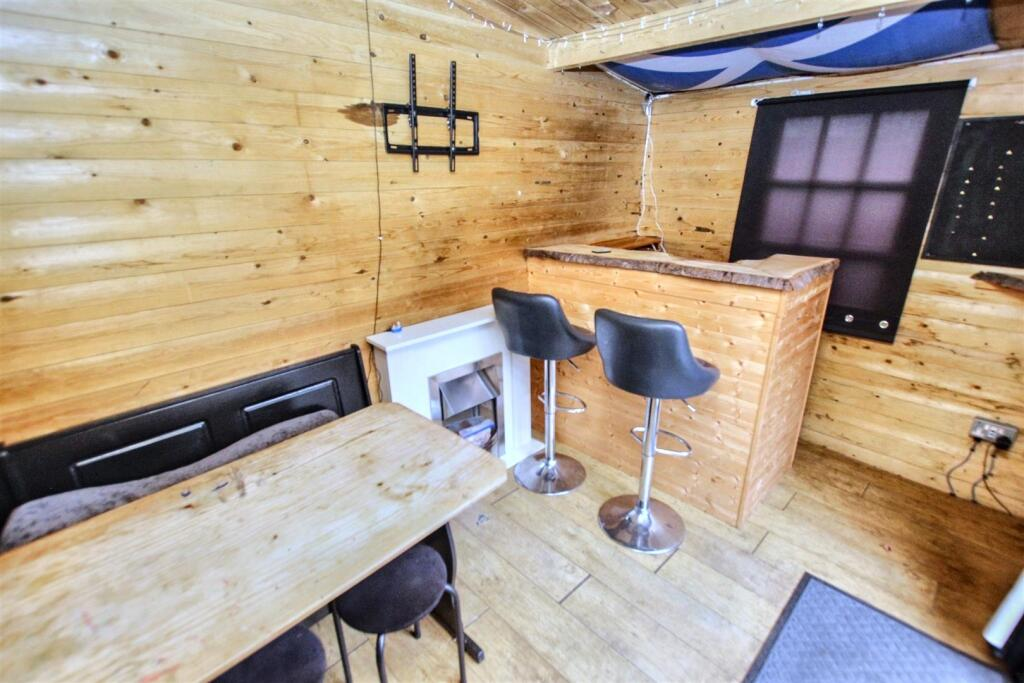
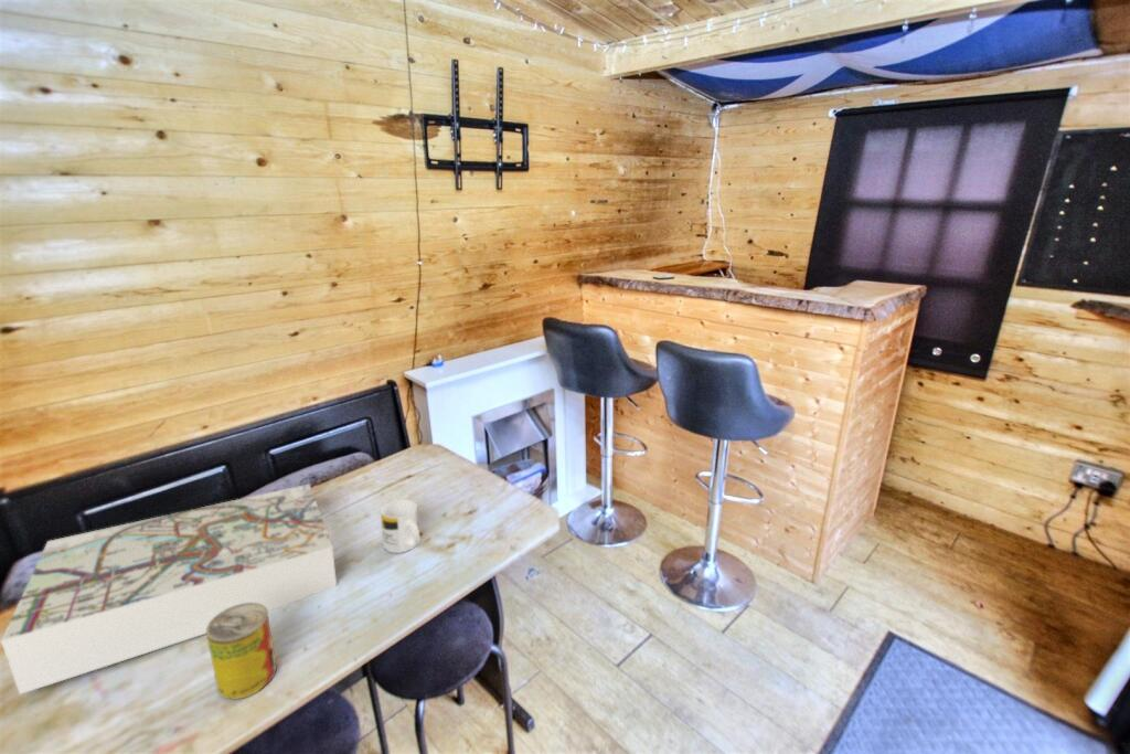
+ board game [0,482,338,695]
+ beverage can [205,603,277,701]
+ mug [380,498,422,554]
